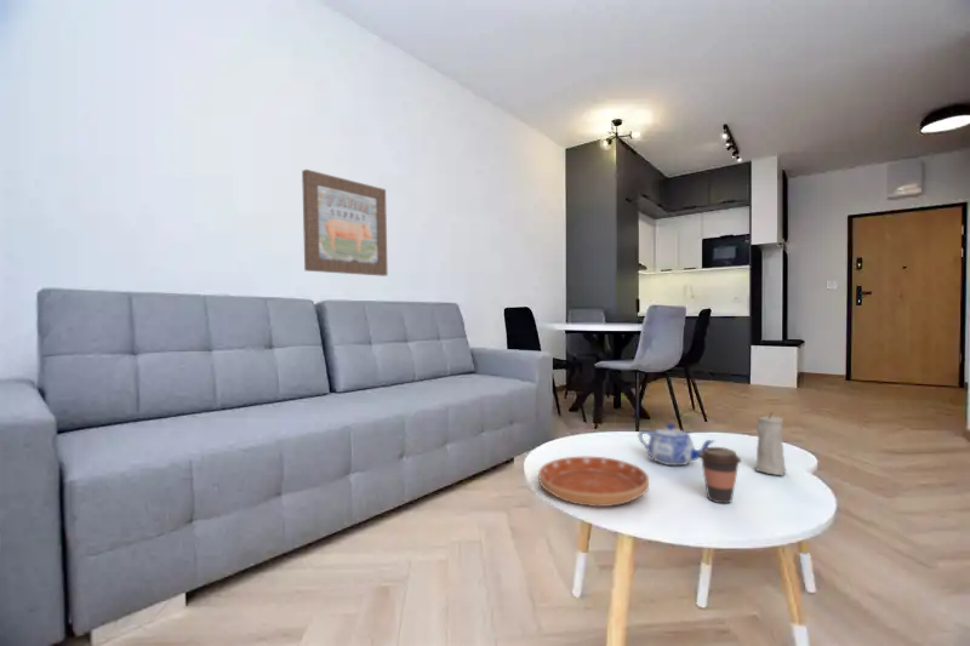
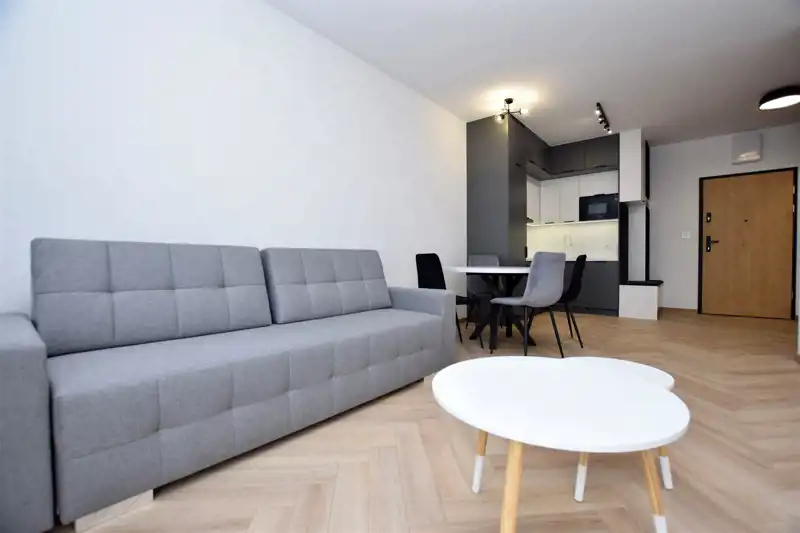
- candle [753,411,787,478]
- coffee cup [698,446,742,504]
- saucer [537,456,650,508]
- teapot [638,423,715,467]
- wall art [301,168,389,278]
